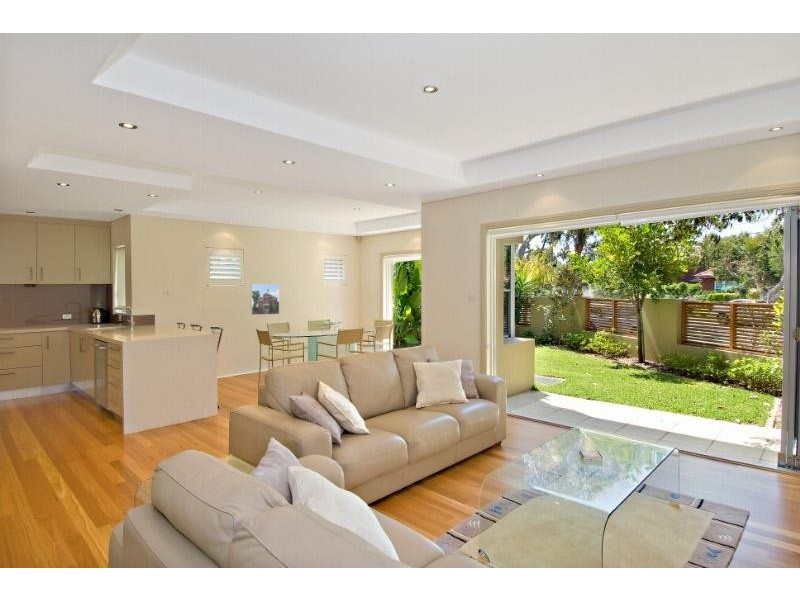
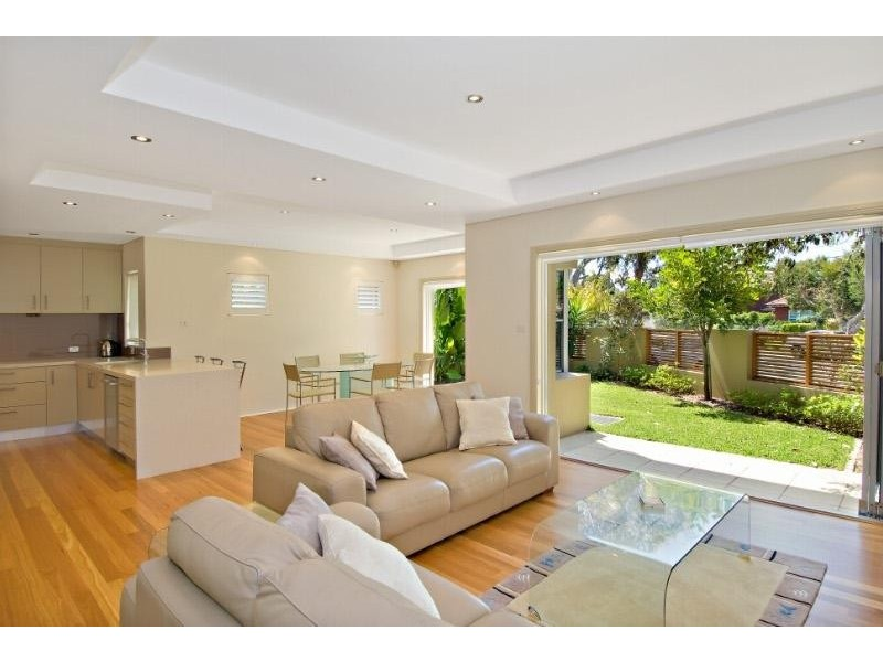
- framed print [250,283,280,316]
